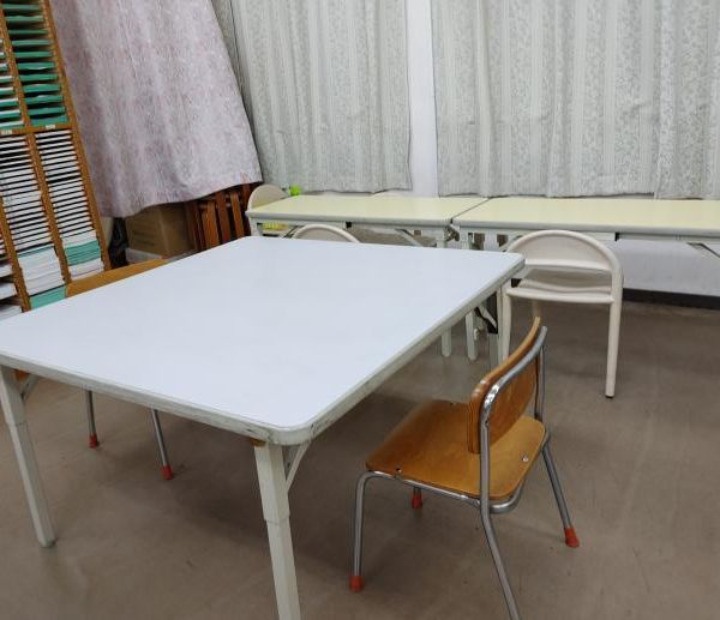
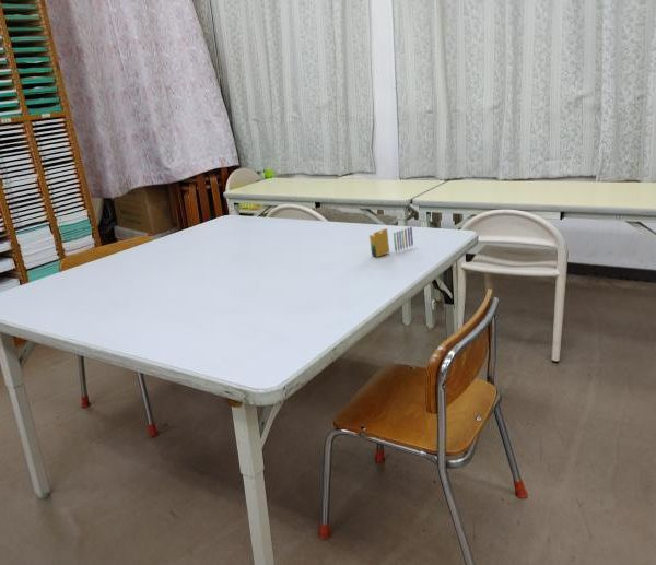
+ crayon [368,226,414,258]
